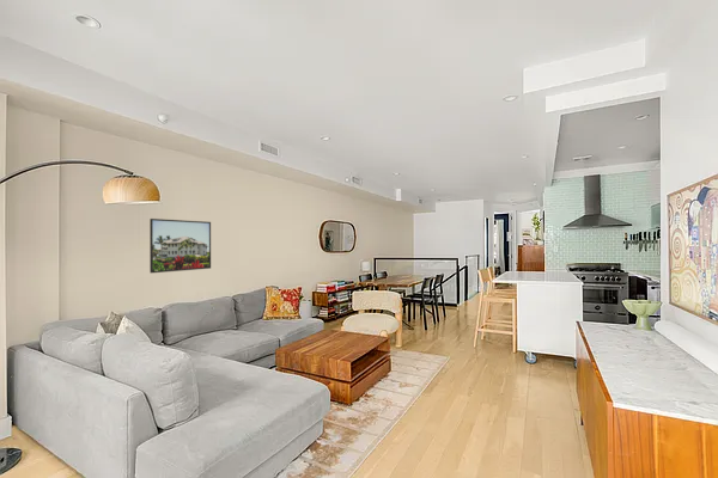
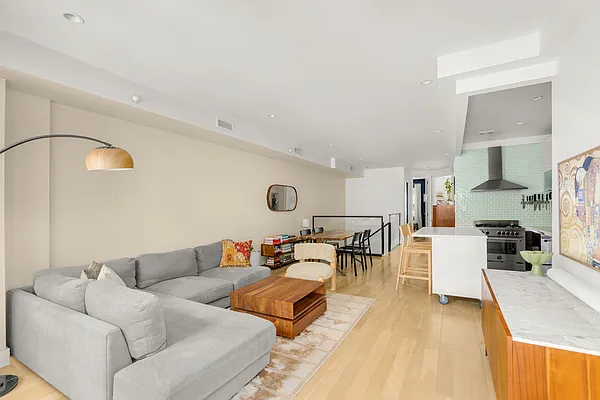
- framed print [148,217,212,274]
